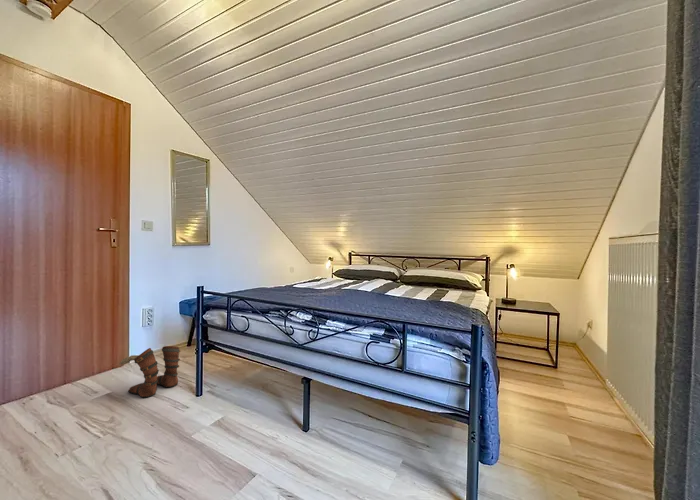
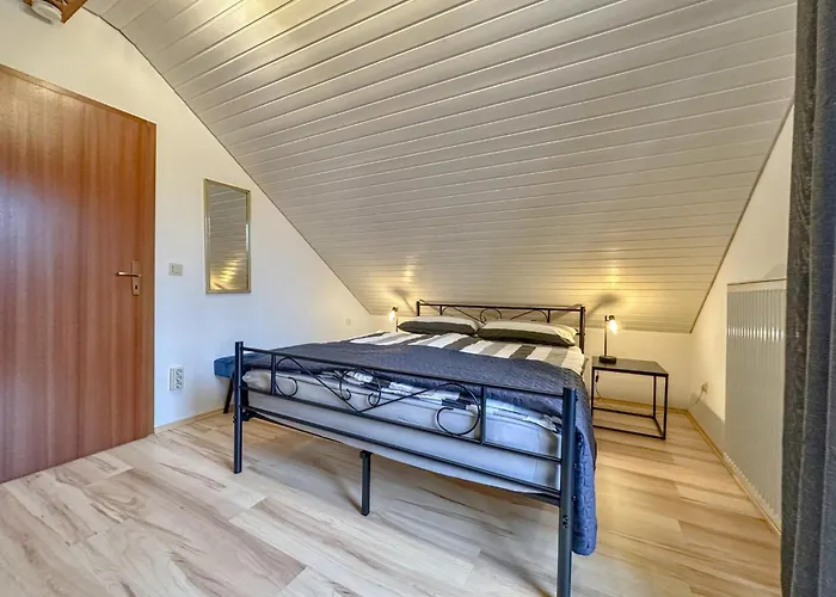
- boots [118,345,182,399]
